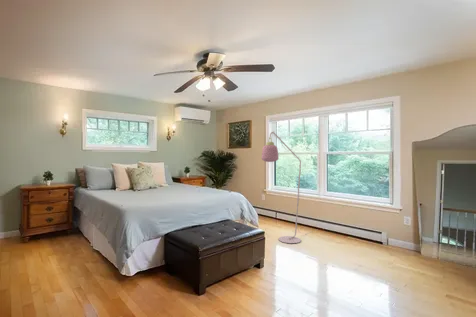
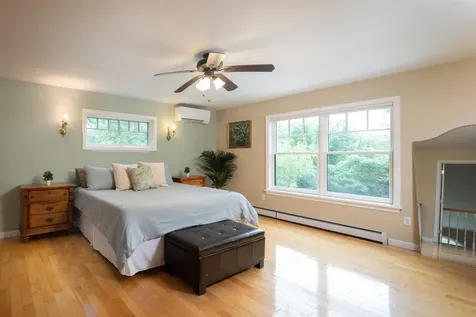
- floor lamp [261,130,317,244]
